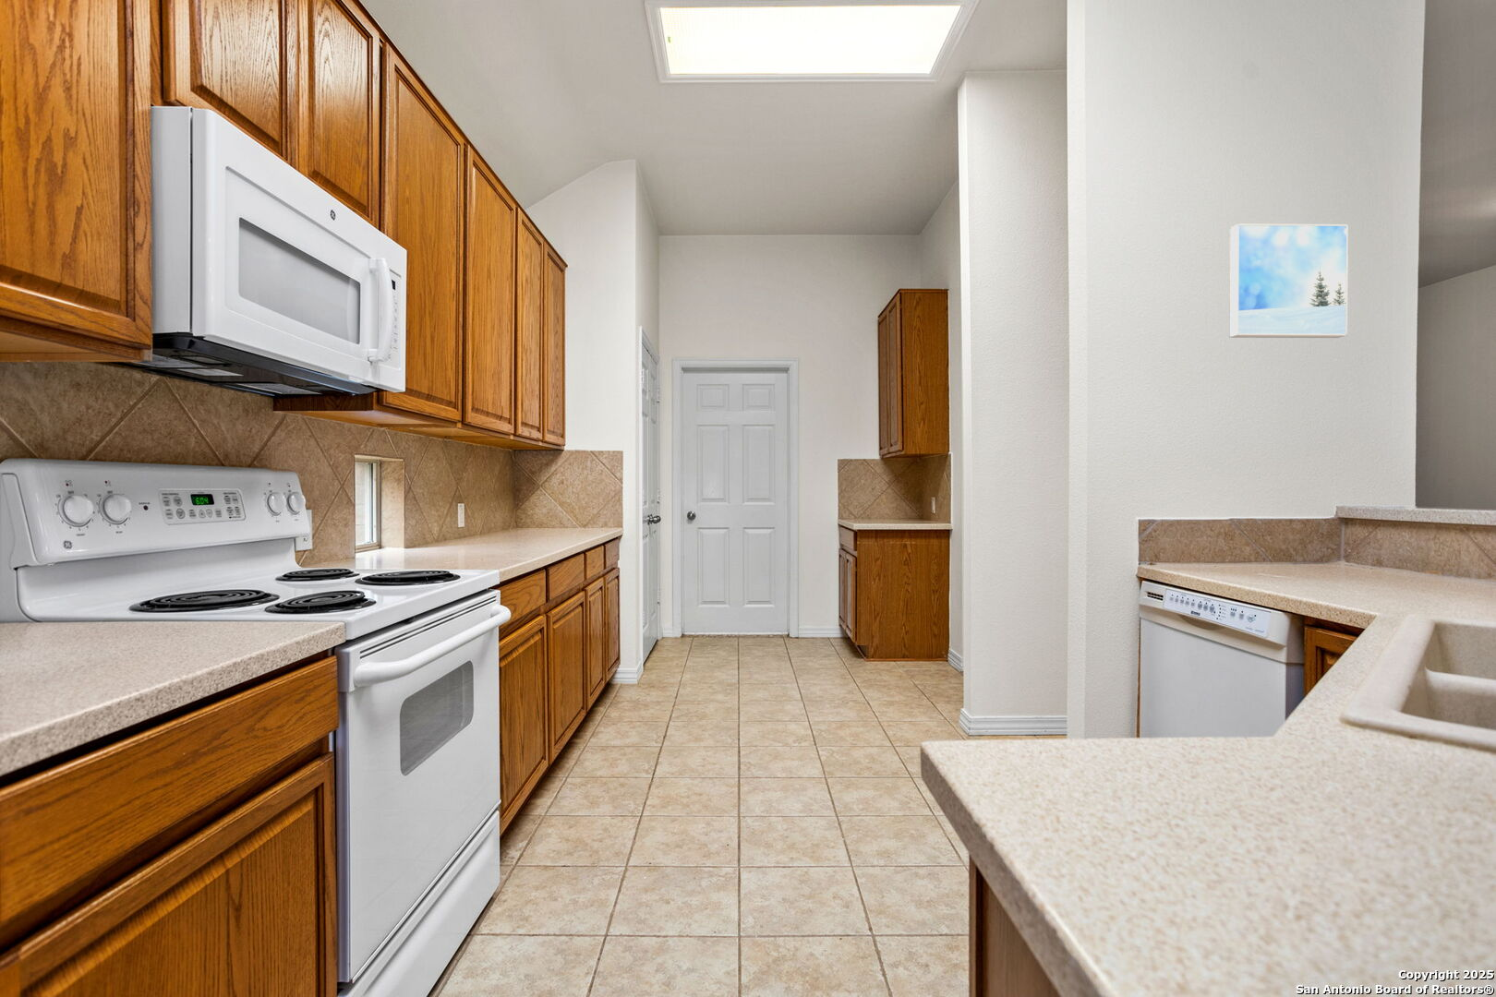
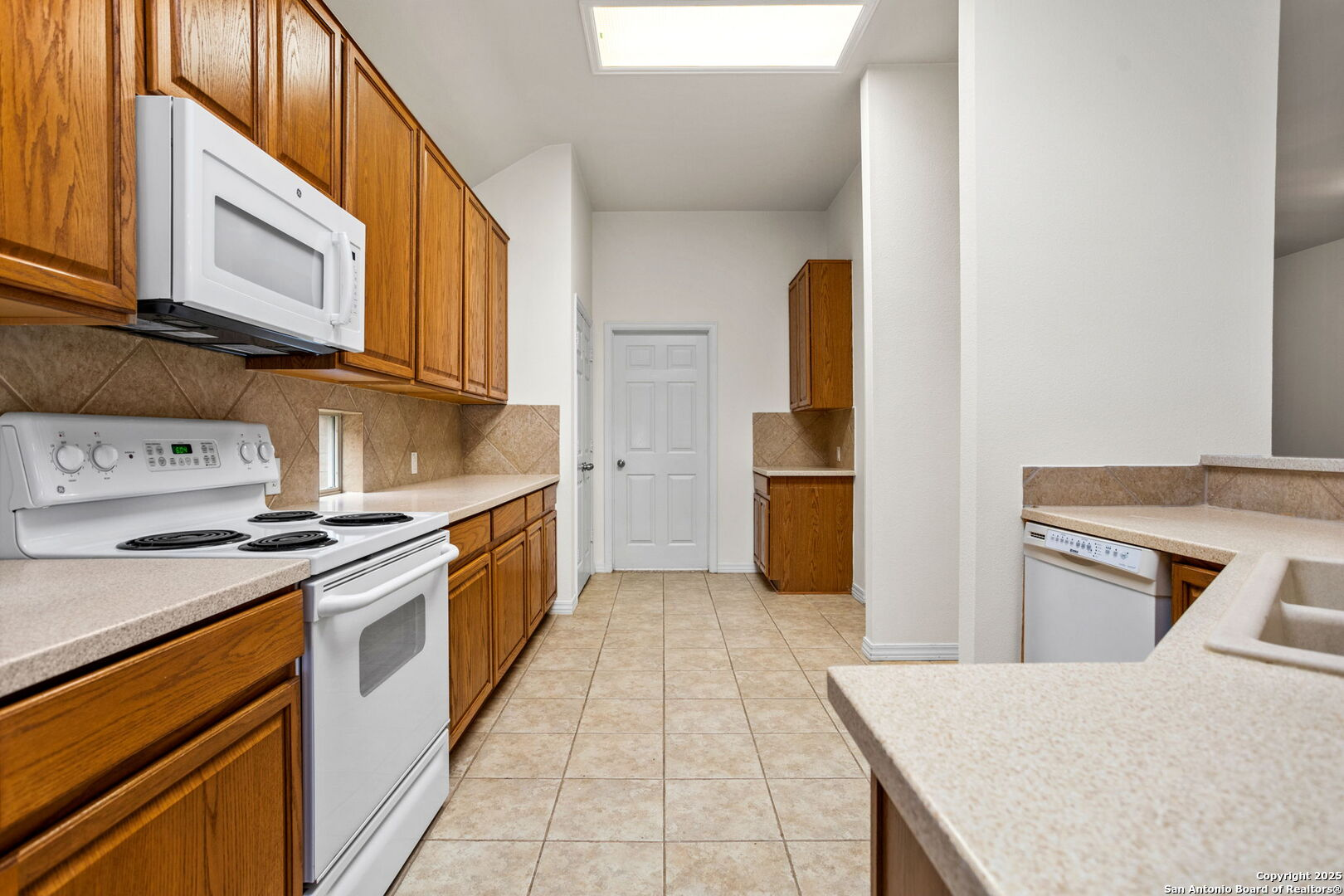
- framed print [1228,224,1349,338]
